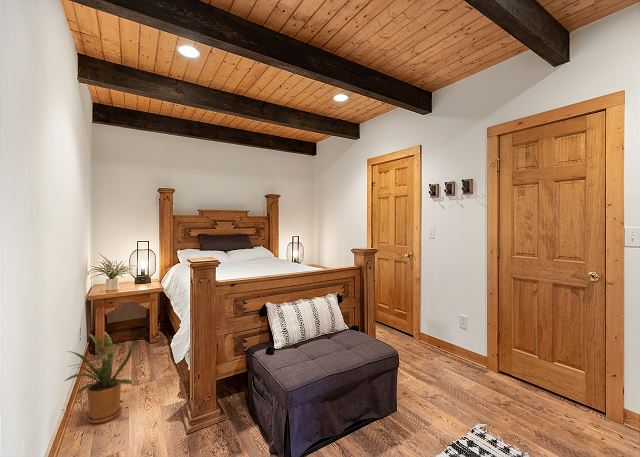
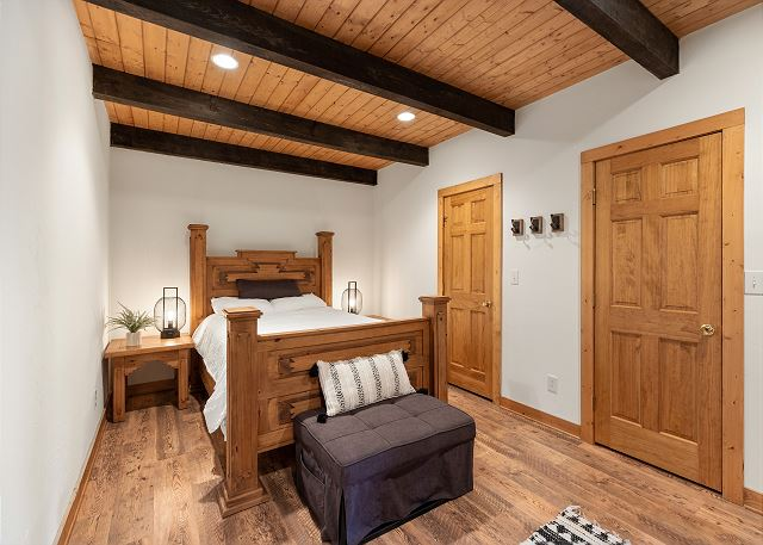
- house plant [64,329,133,424]
